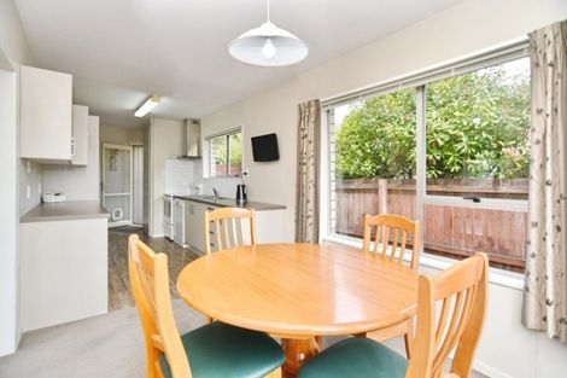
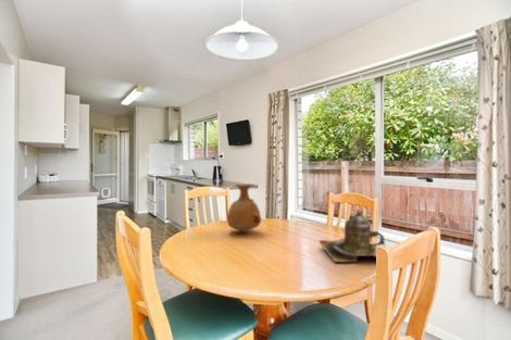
+ vase [226,184,262,234]
+ teapot [319,209,386,263]
